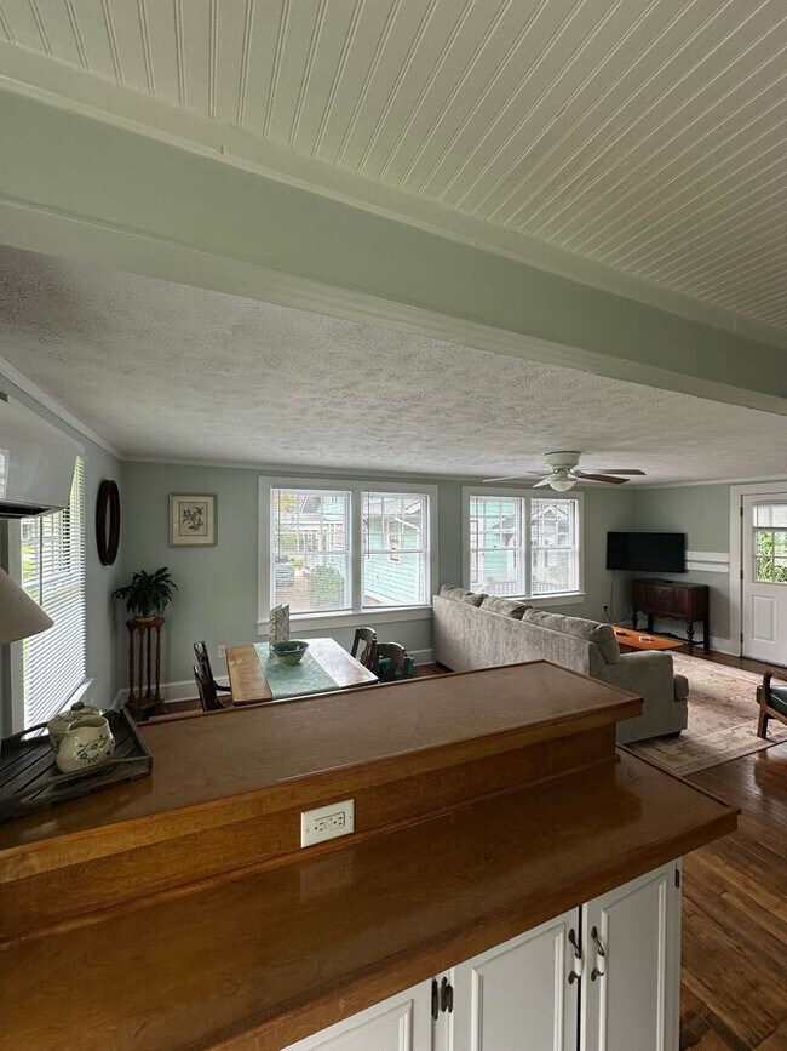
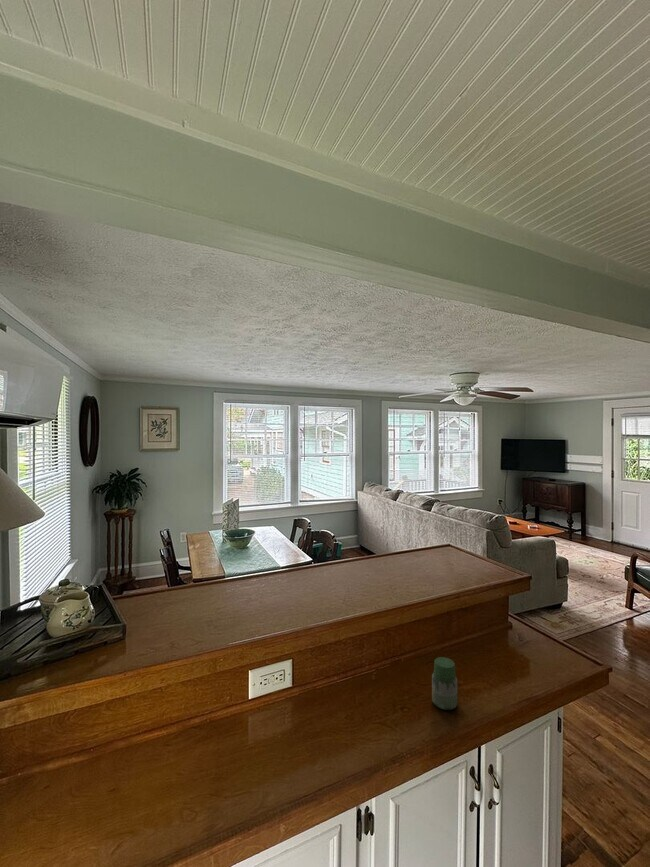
+ jar [431,656,458,711]
